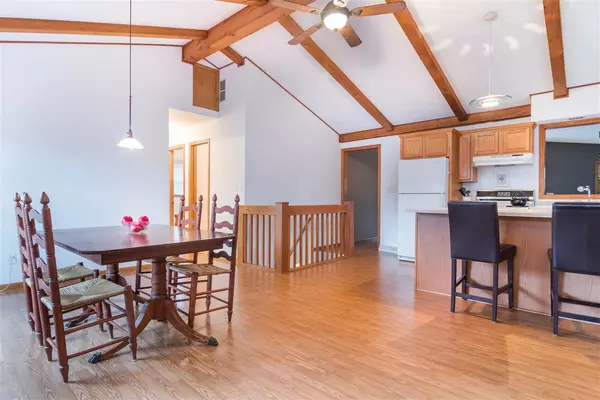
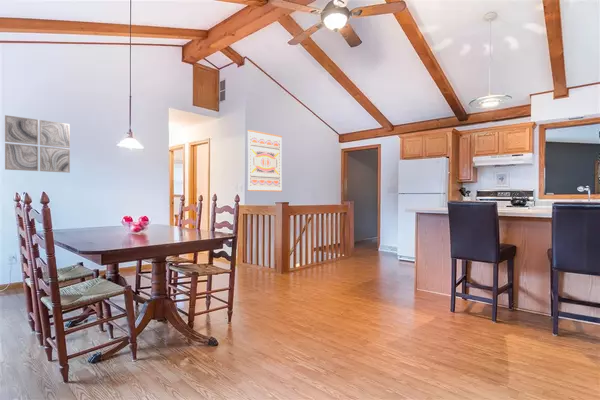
+ wall art [4,114,71,174]
+ wall art [247,129,283,193]
